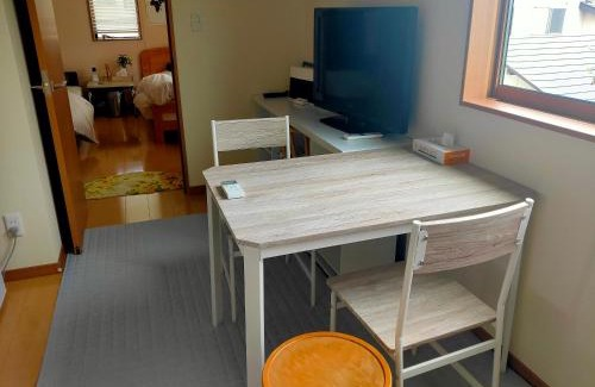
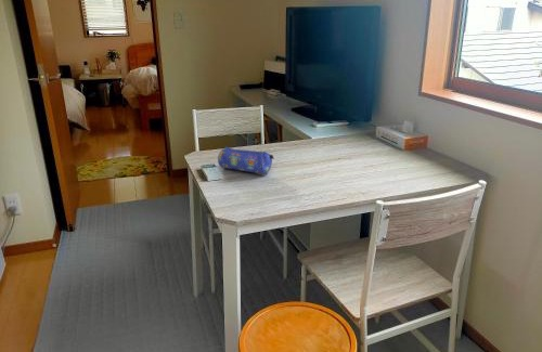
+ pencil case [217,146,275,177]
